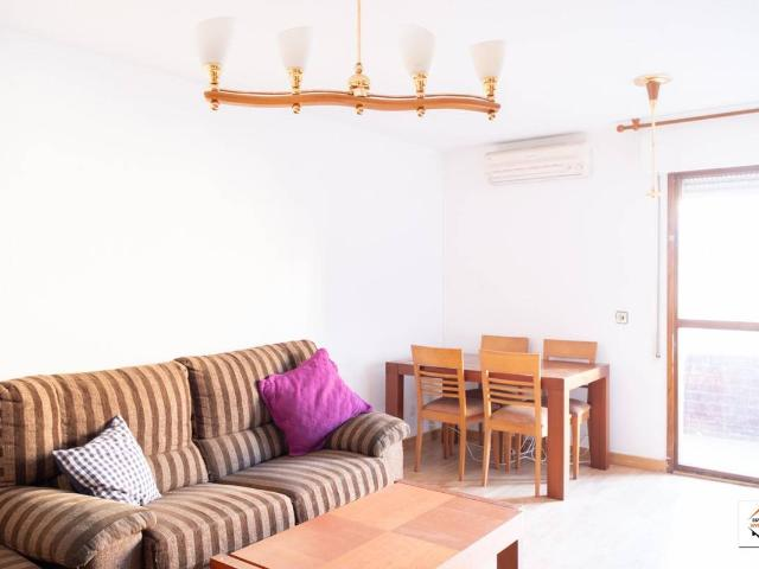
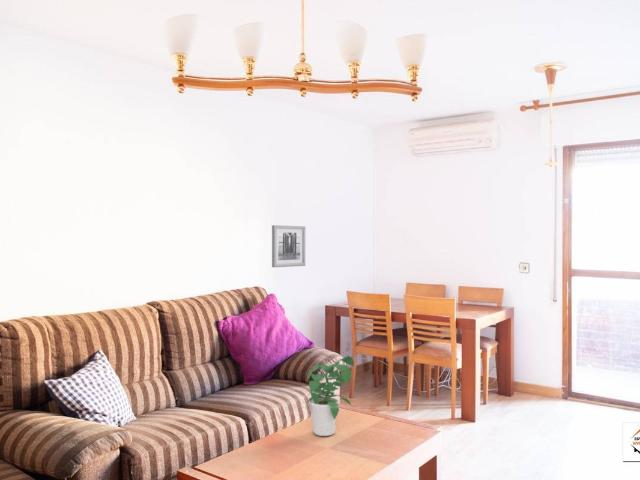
+ wall art [271,224,306,268]
+ potted plant [305,355,355,437]
